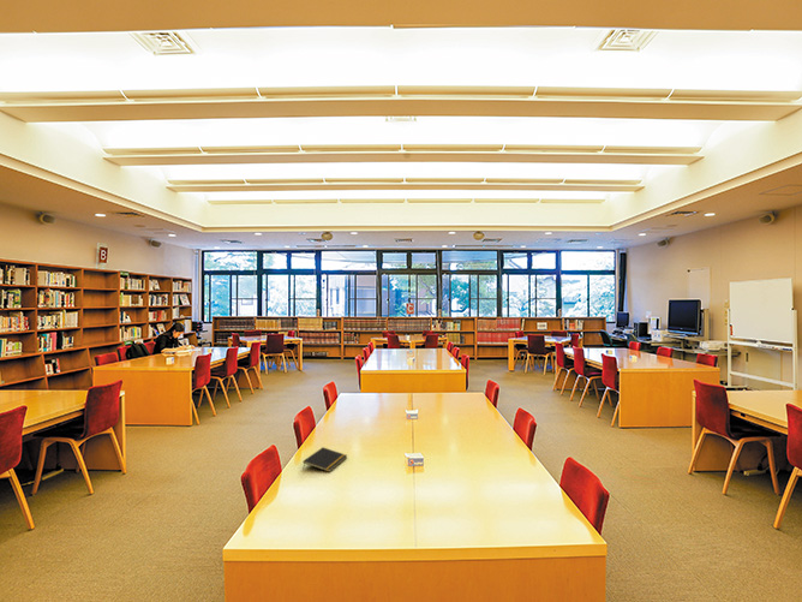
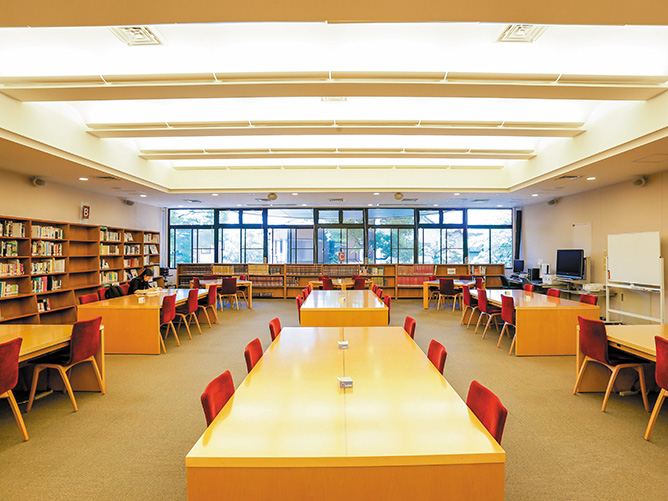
- notepad [301,446,348,473]
